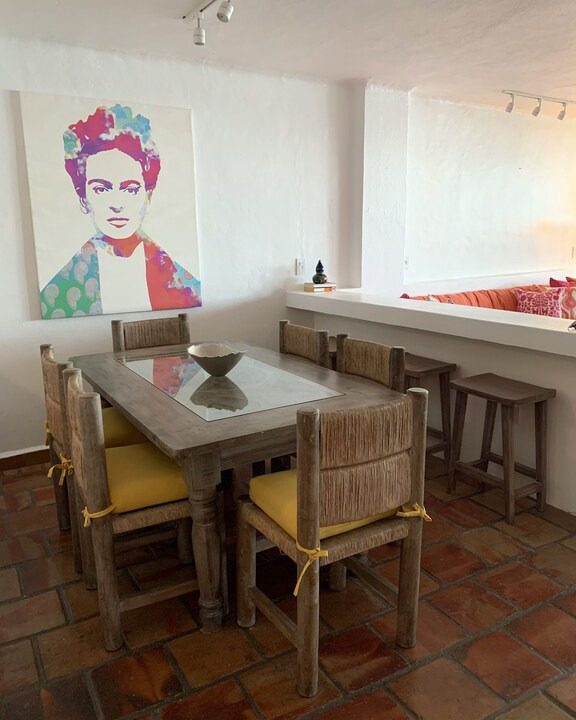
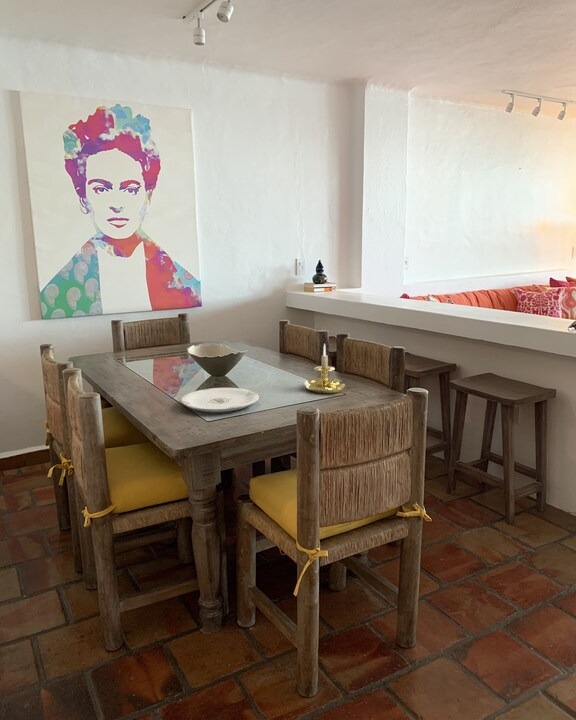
+ candle holder [304,343,346,394]
+ plate [180,387,260,413]
